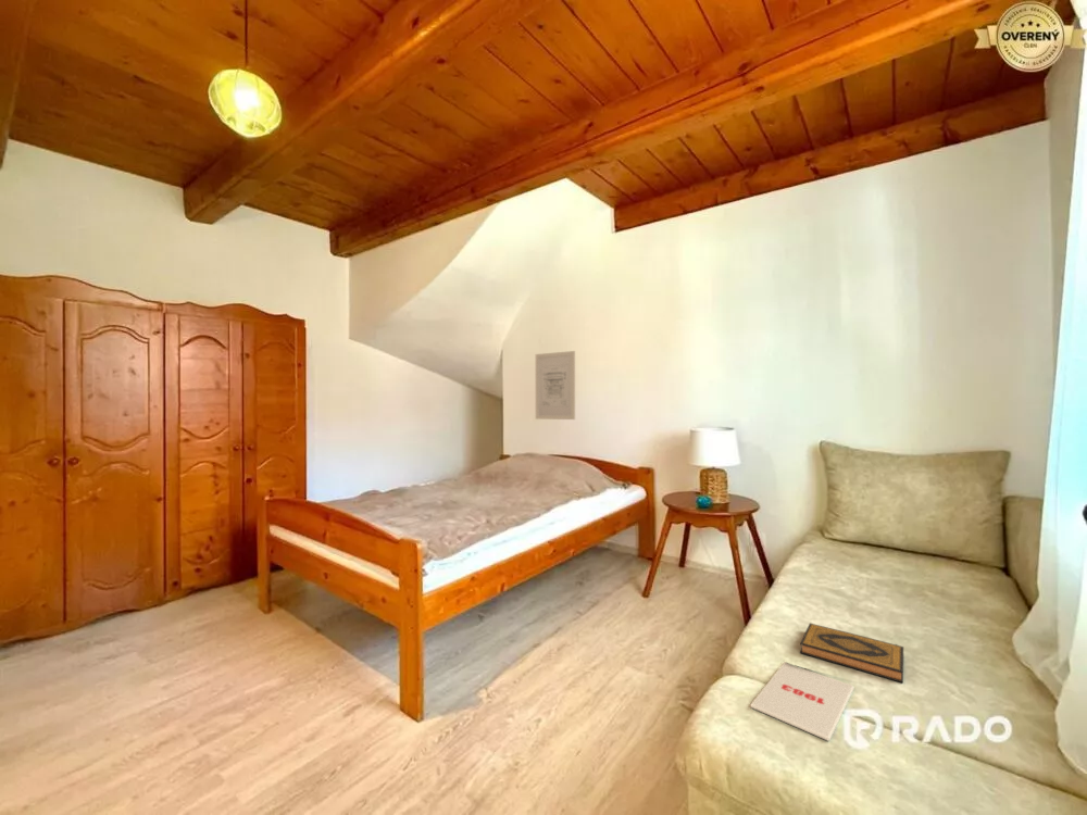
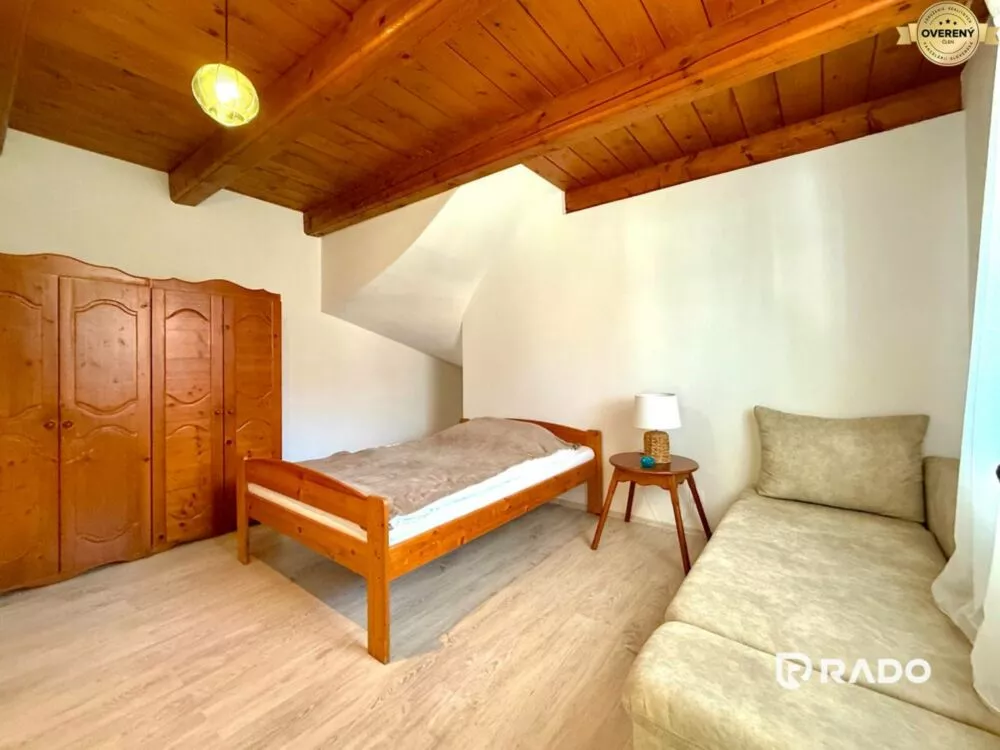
- hardback book [799,623,904,684]
- magazine [749,661,855,742]
- wall art [535,350,576,421]
